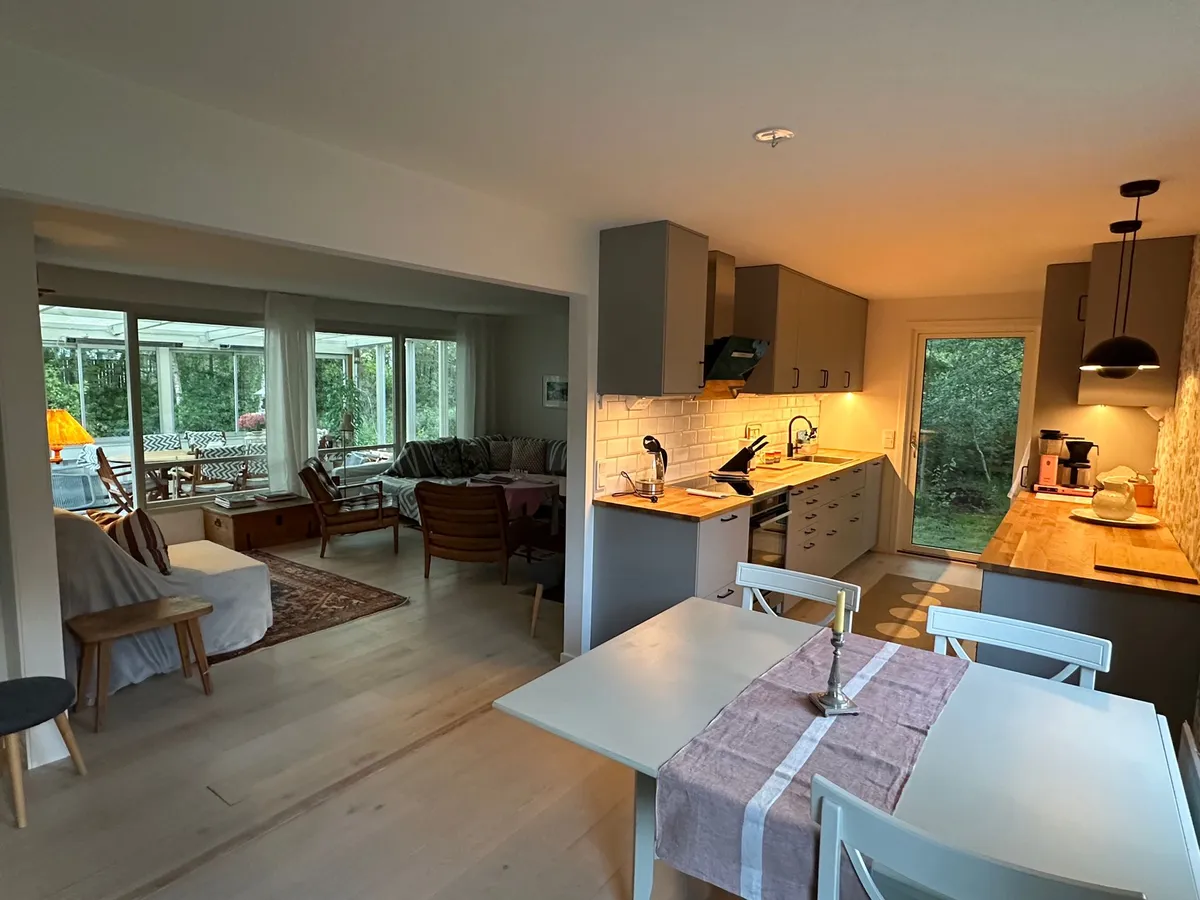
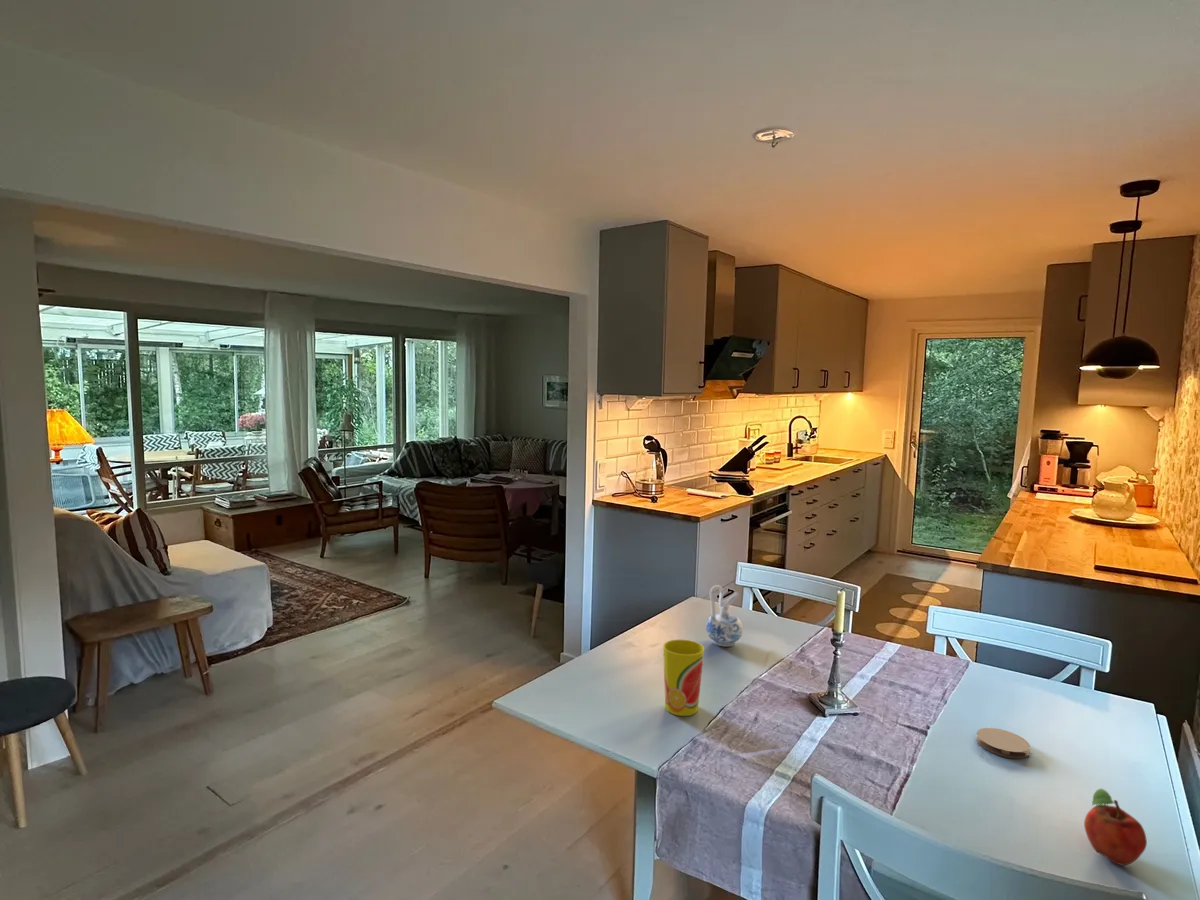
+ coaster [975,727,1031,759]
+ cup [662,638,705,717]
+ fruit [1083,788,1148,866]
+ ceramic pitcher [705,584,744,647]
